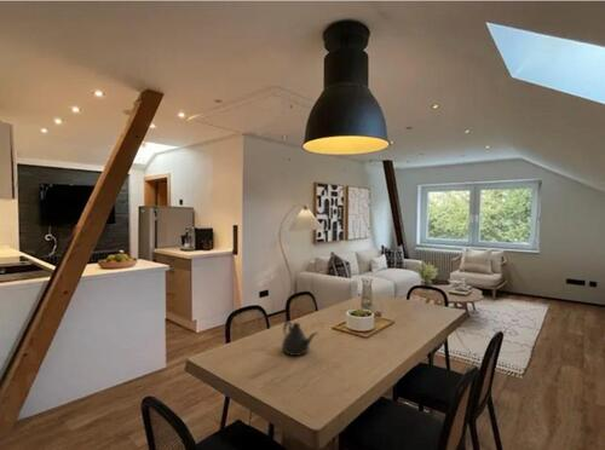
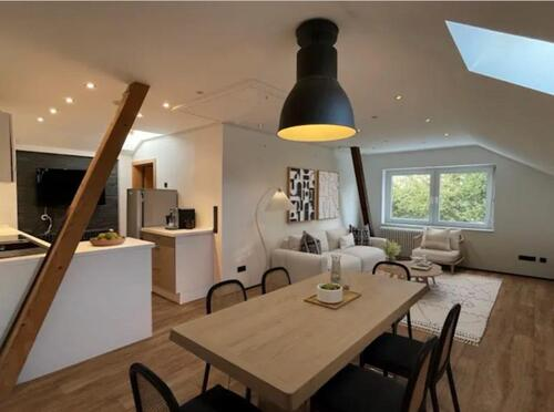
- teapot [281,319,319,357]
